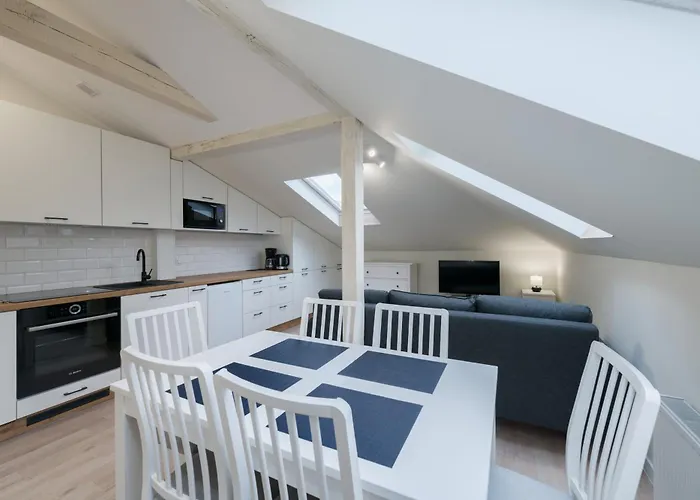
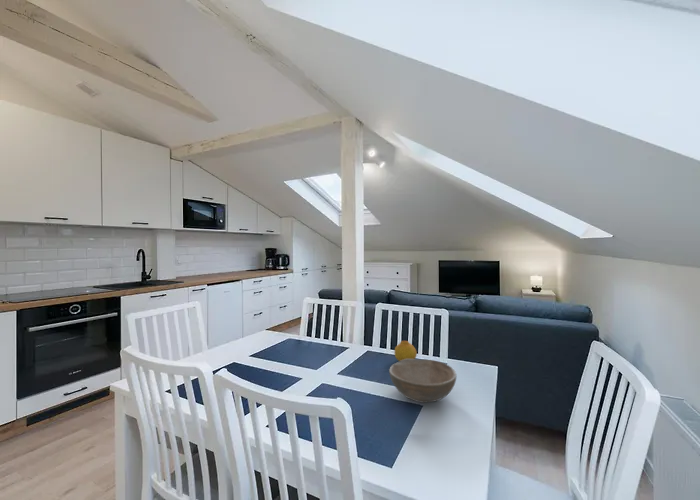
+ fruit [393,340,418,362]
+ bowl [388,358,458,404]
